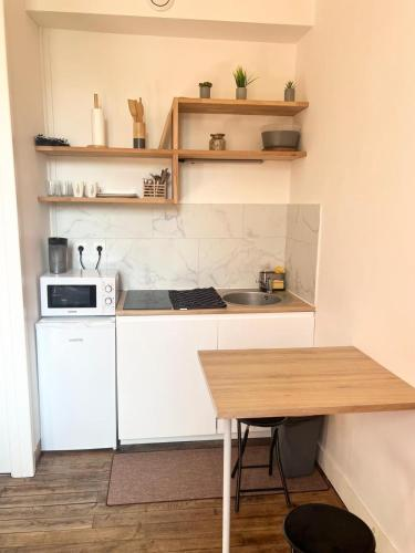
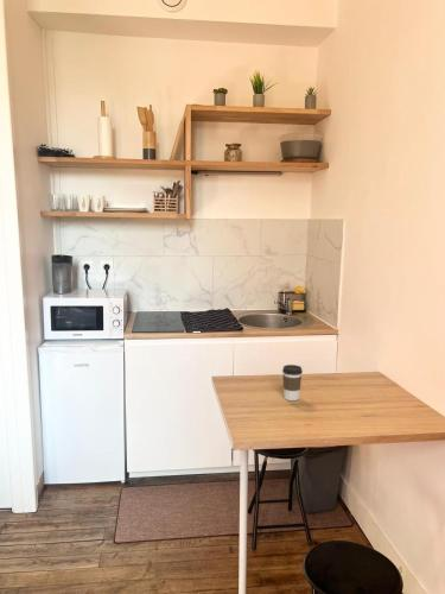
+ coffee cup [281,364,304,402]
